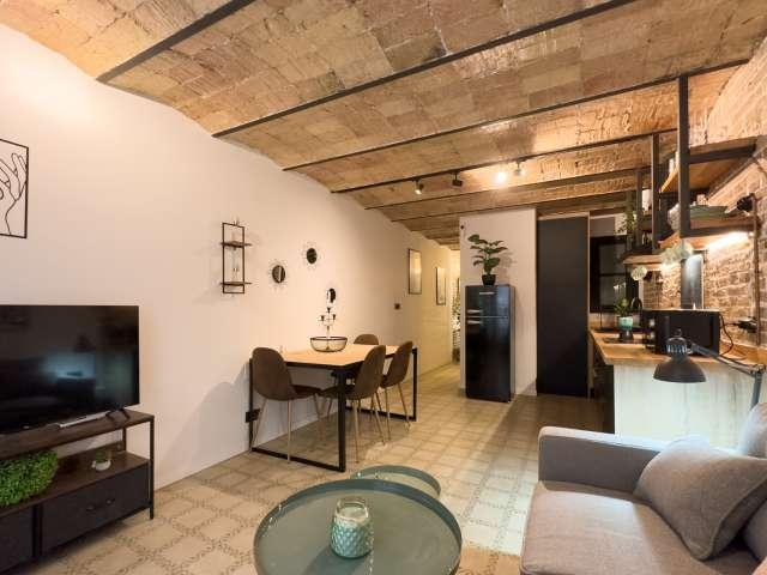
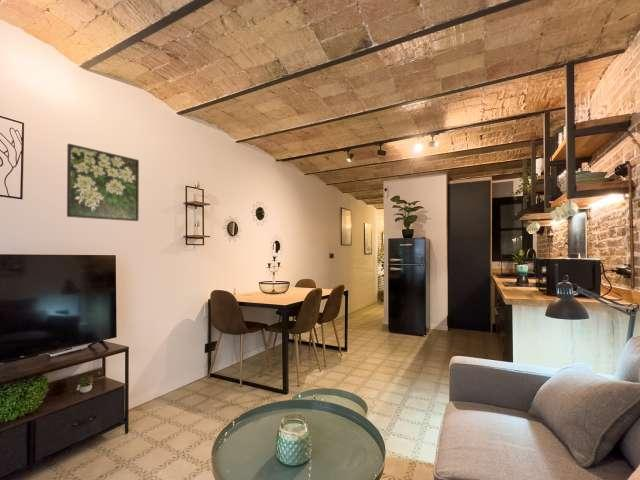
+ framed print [66,143,140,222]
